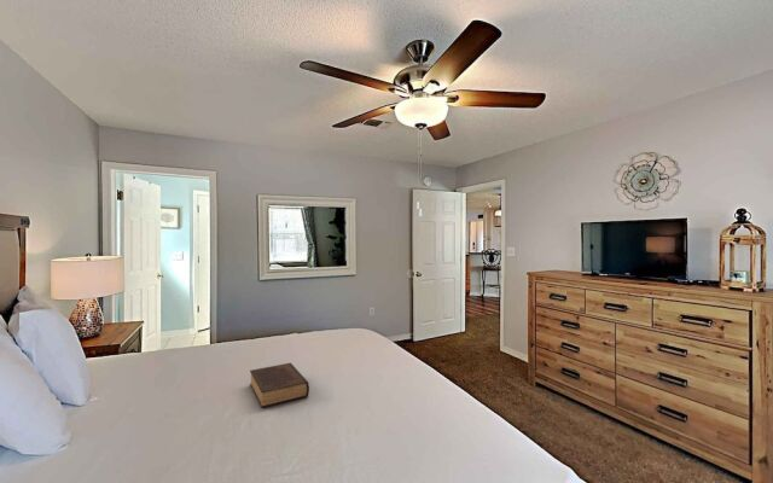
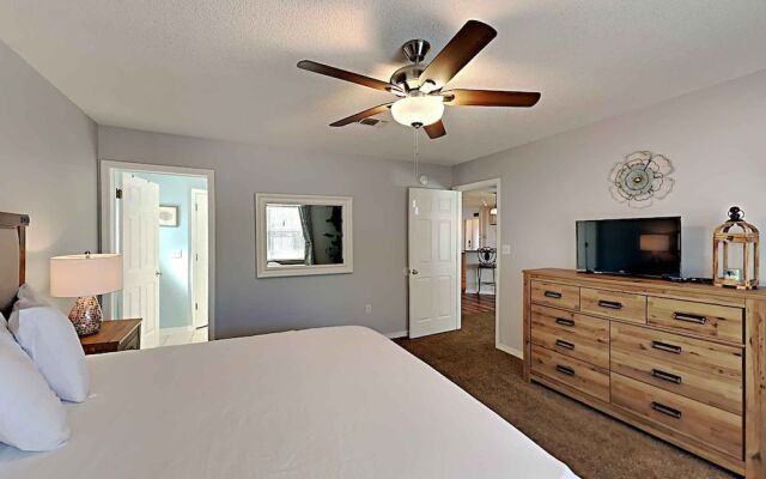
- book [249,362,310,409]
